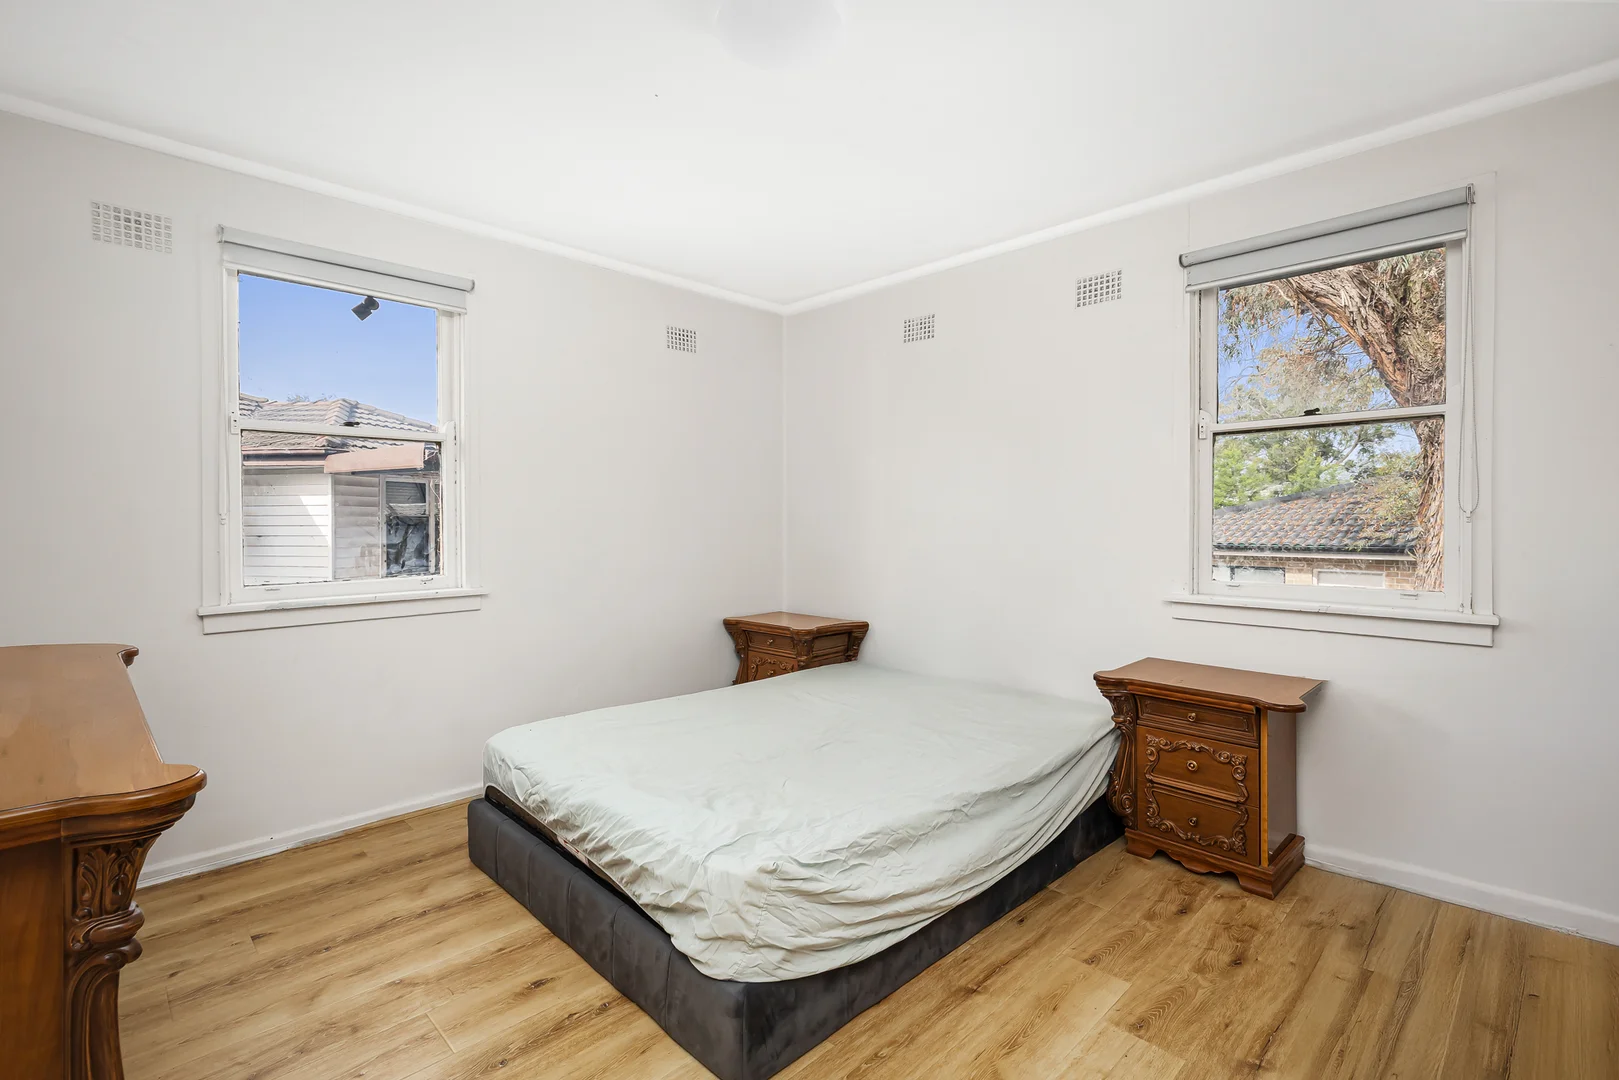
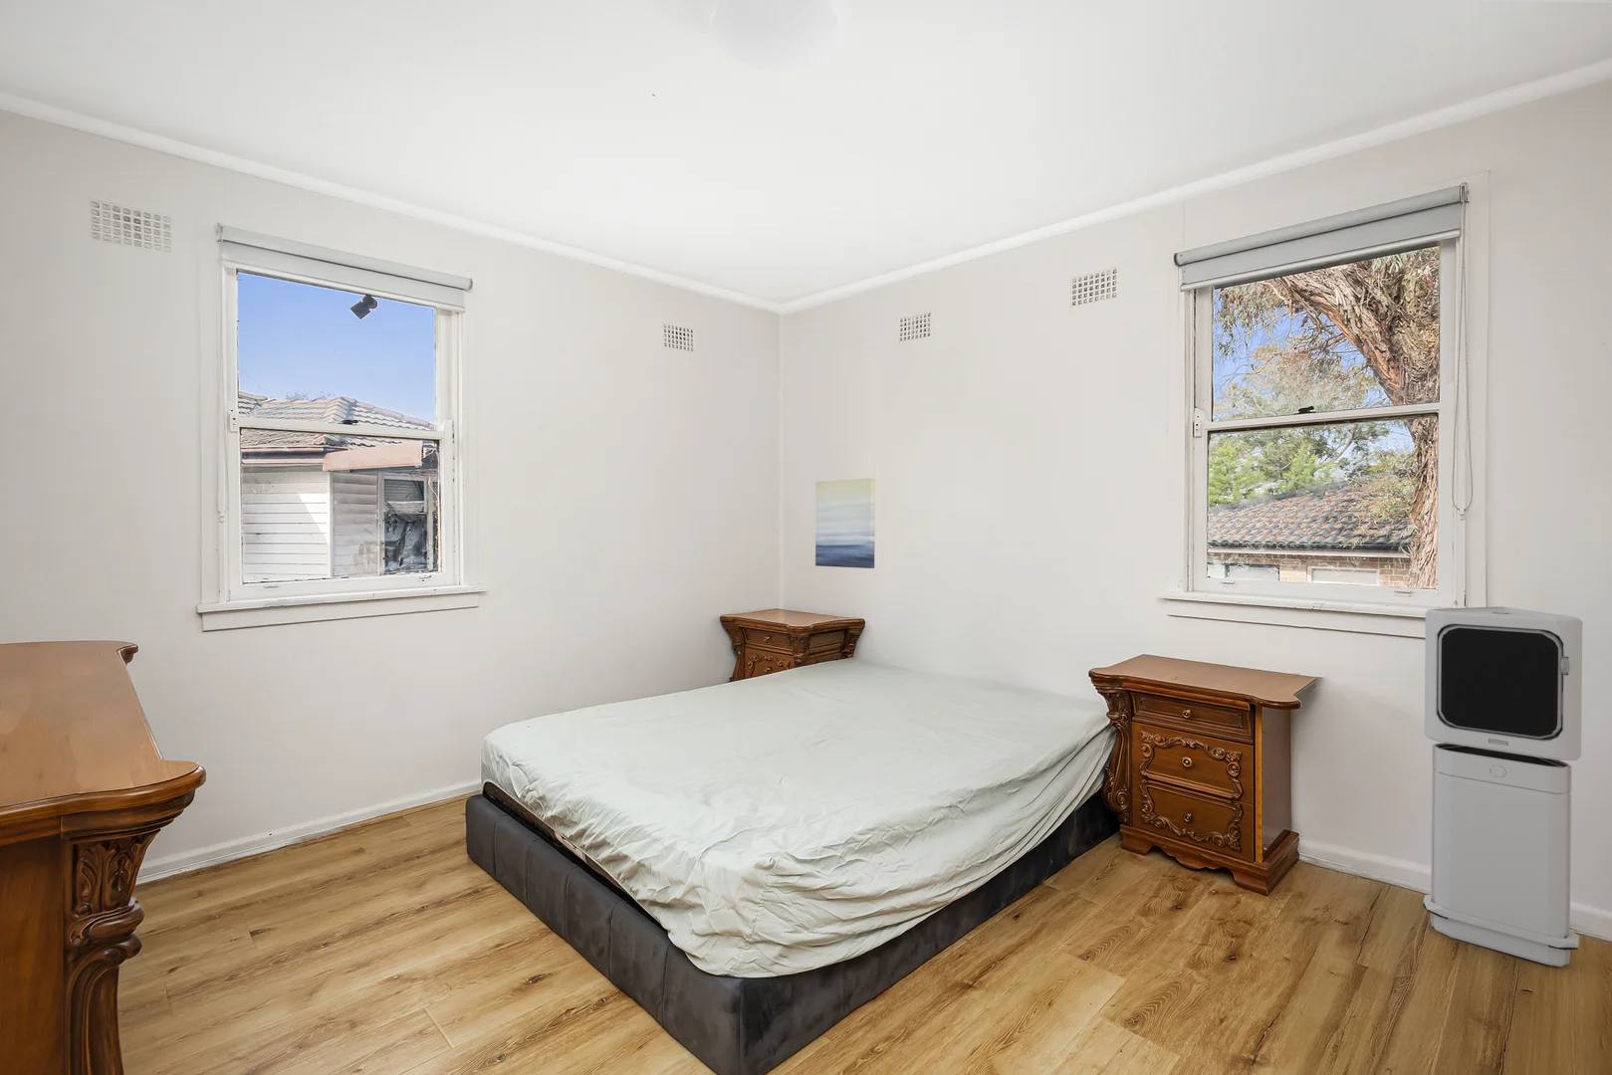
+ air purifier [1422,605,1583,967]
+ wall art [815,478,876,570]
